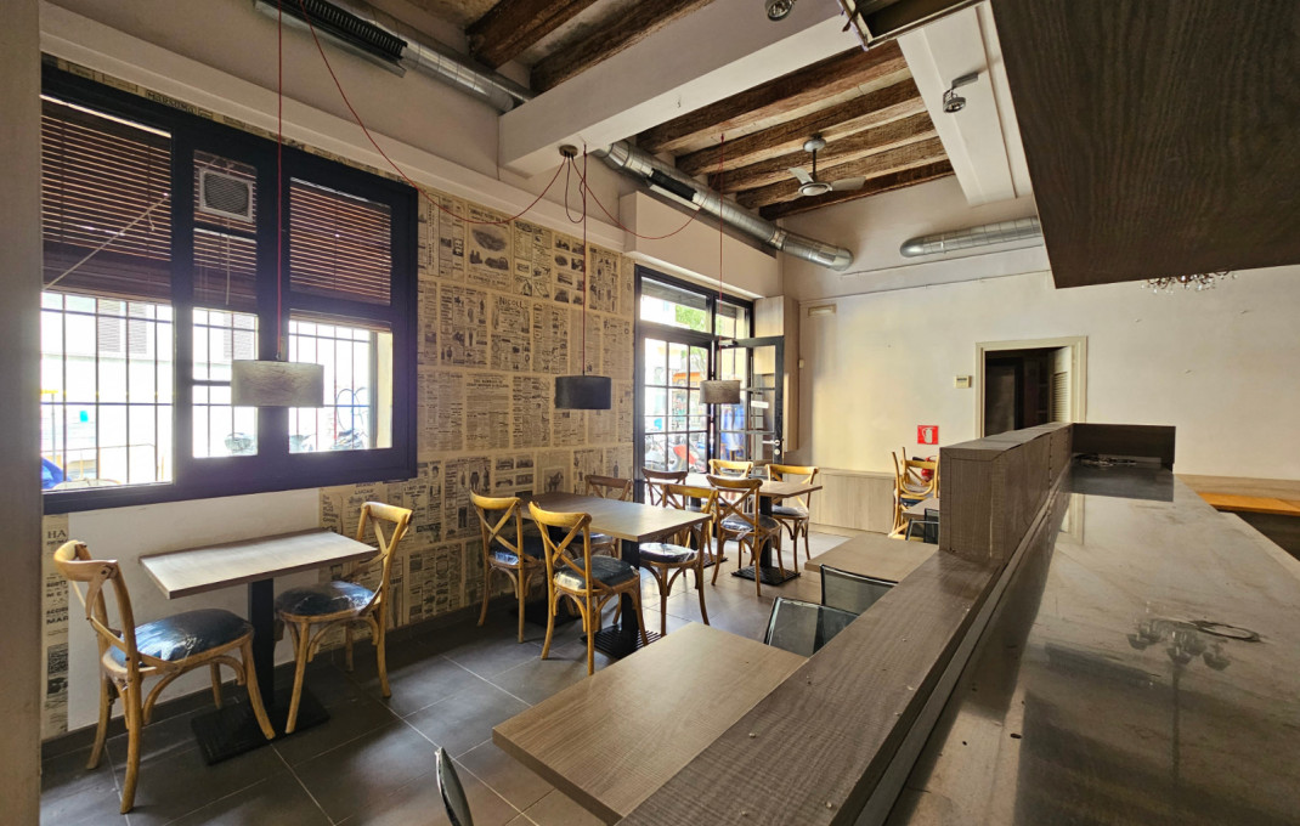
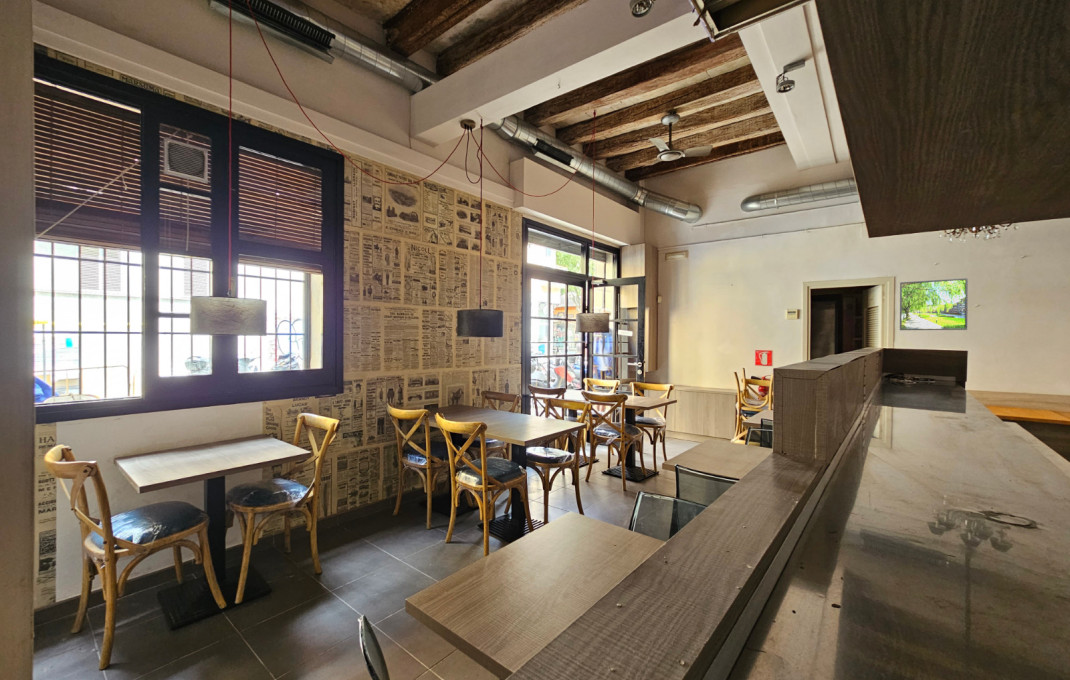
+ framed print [899,277,969,331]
